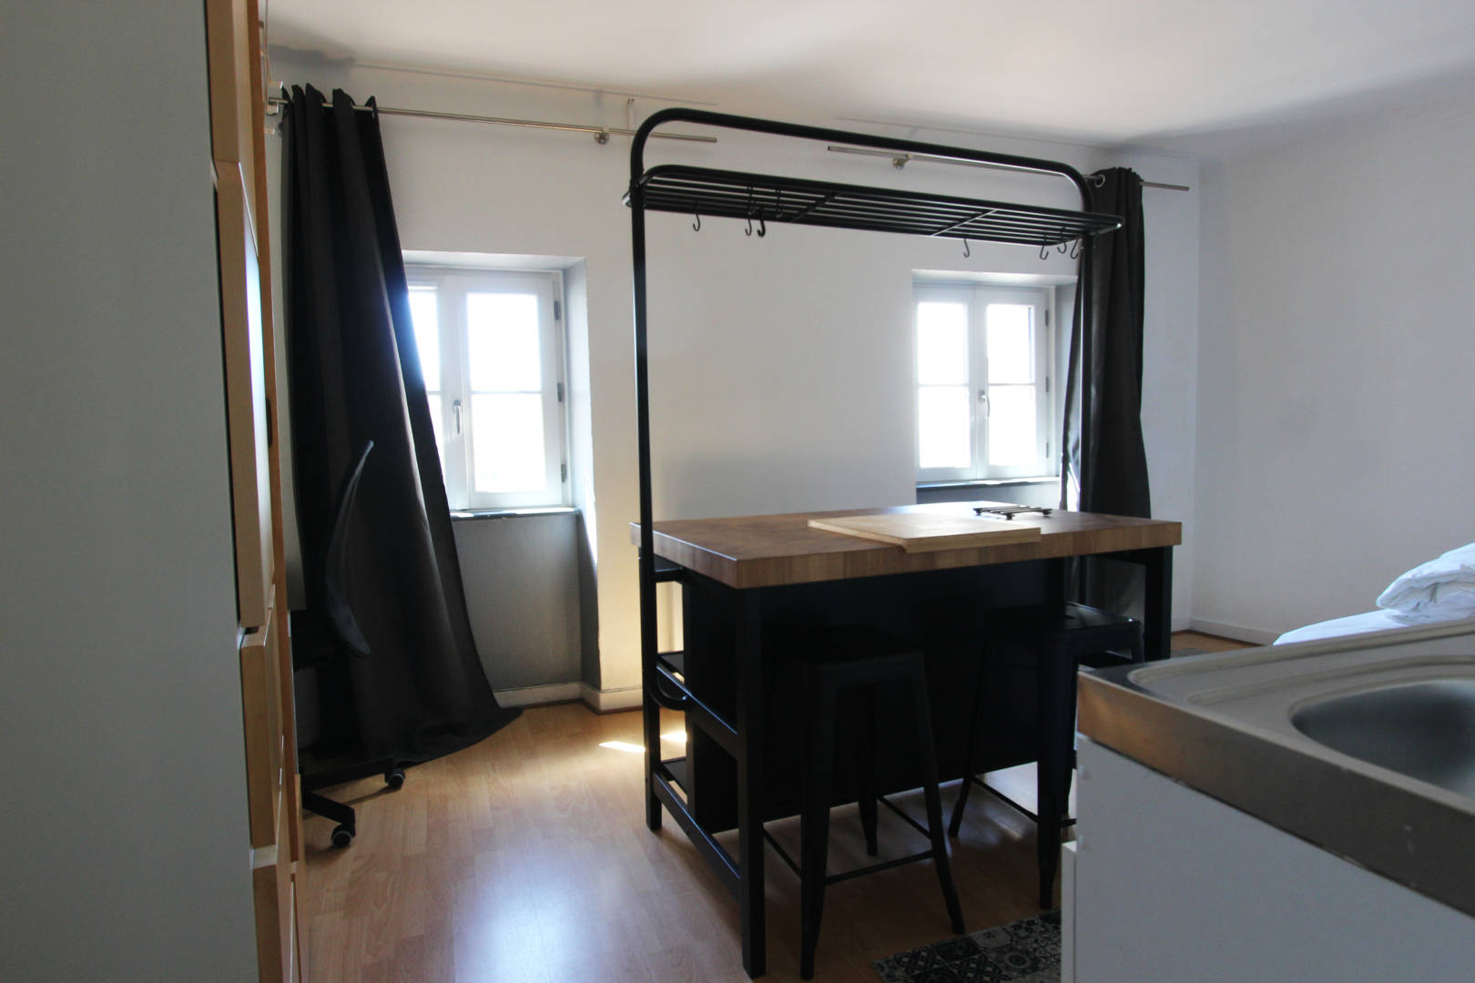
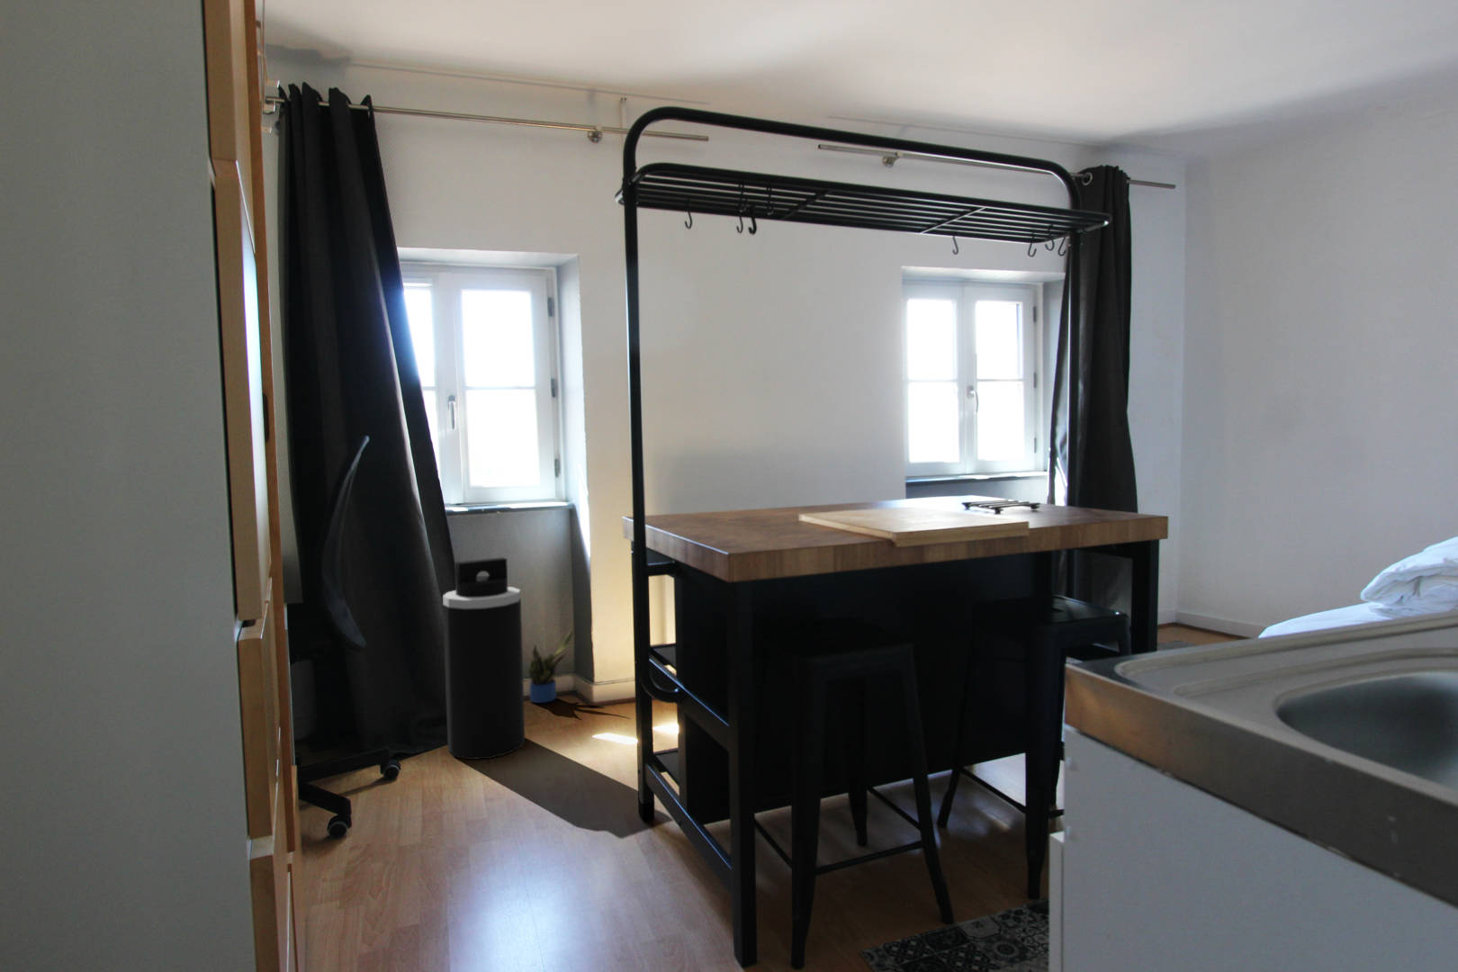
+ potted plant [527,629,574,704]
+ trash can [442,557,526,760]
